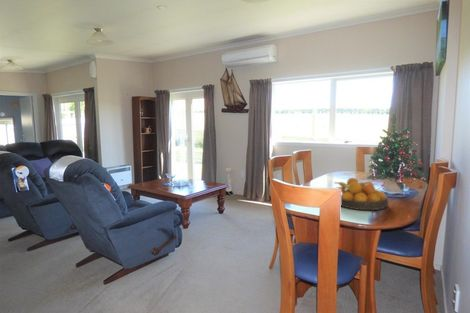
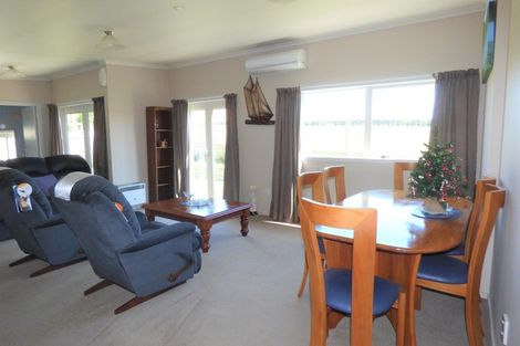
- fruit bowl [334,177,389,211]
